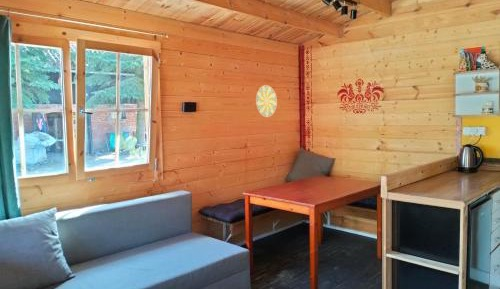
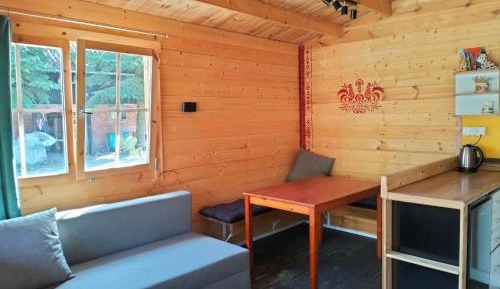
- decorative plate [255,84,278,118]
